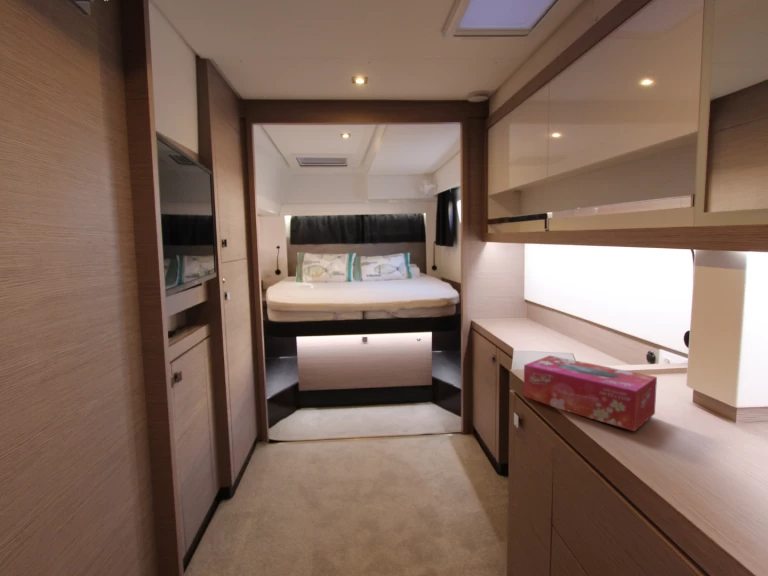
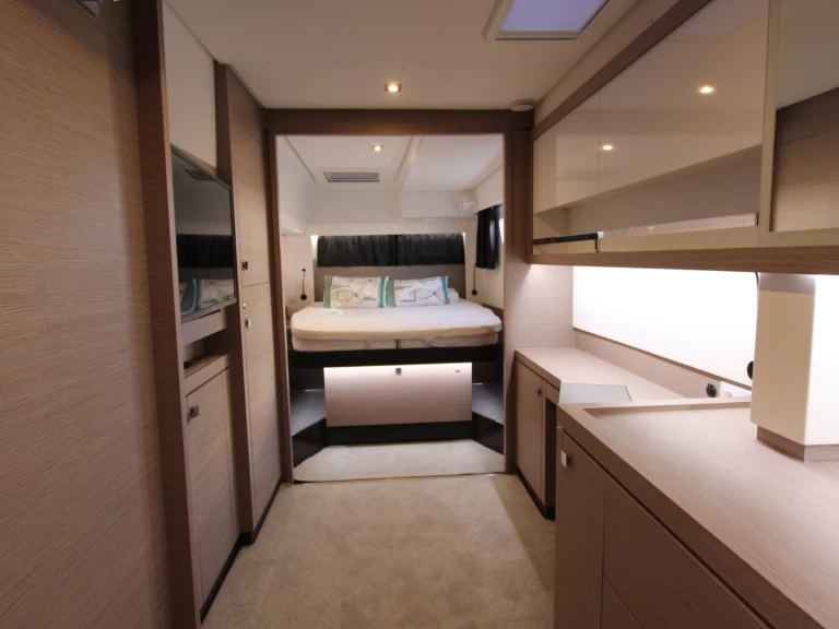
- tissue box [522,355,658,432]
